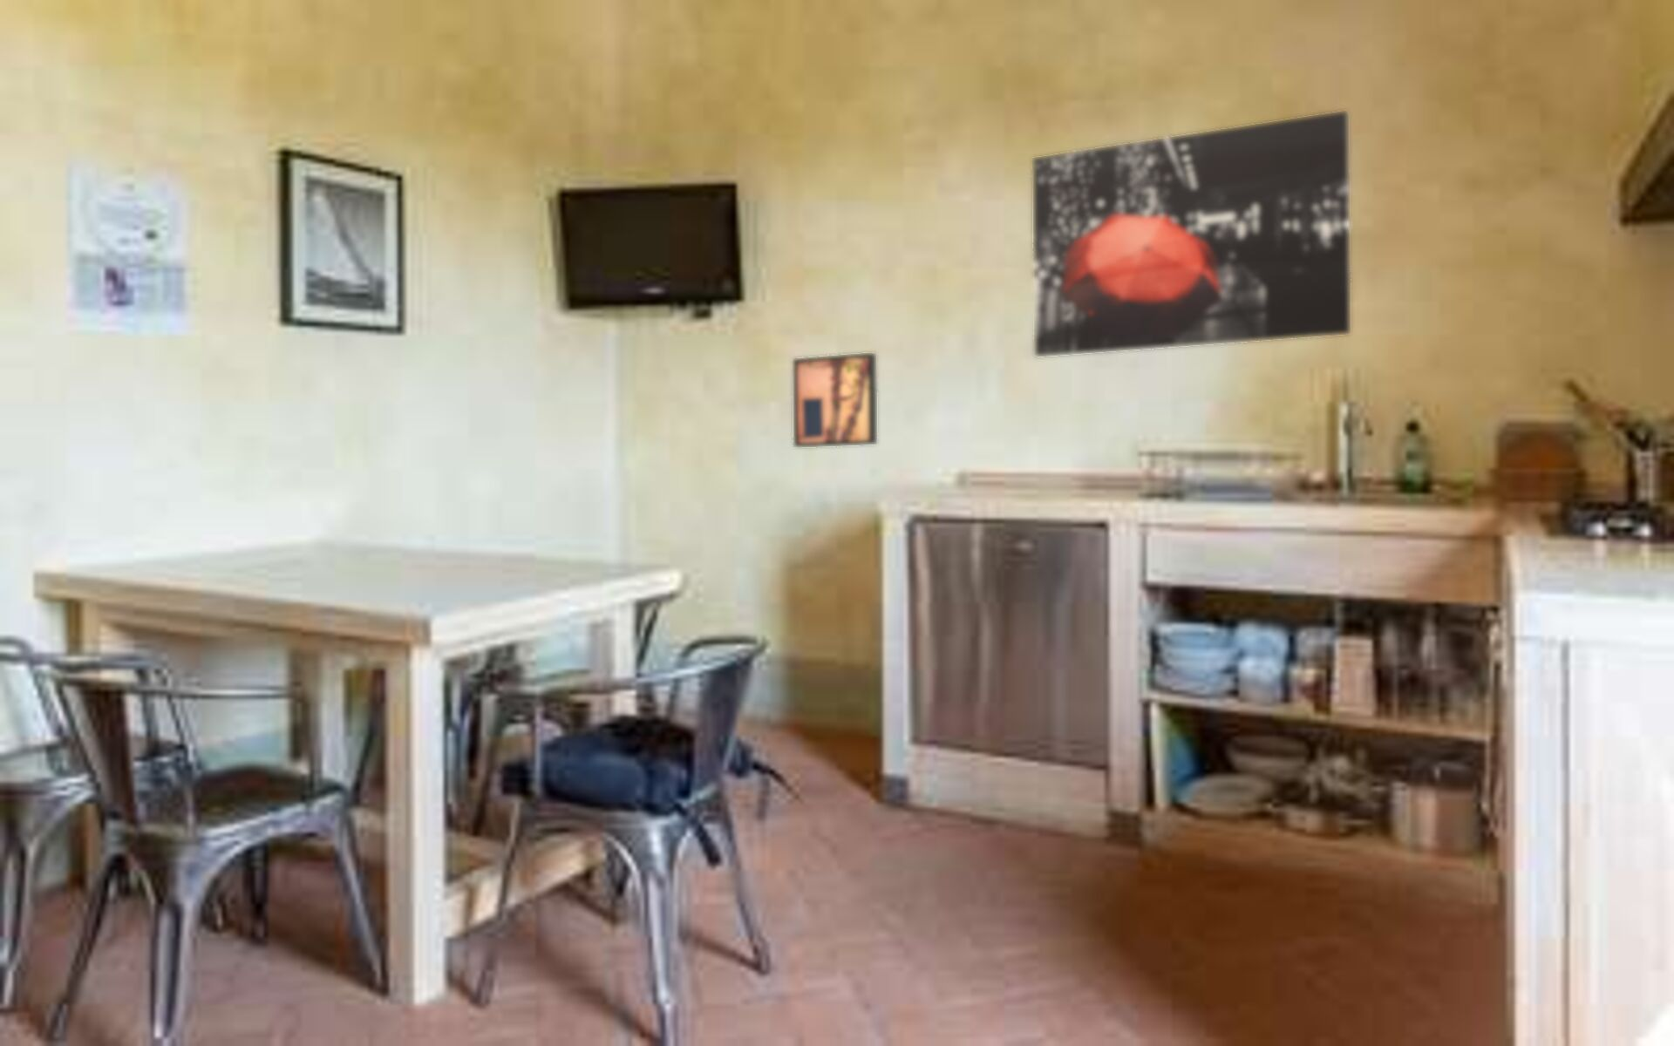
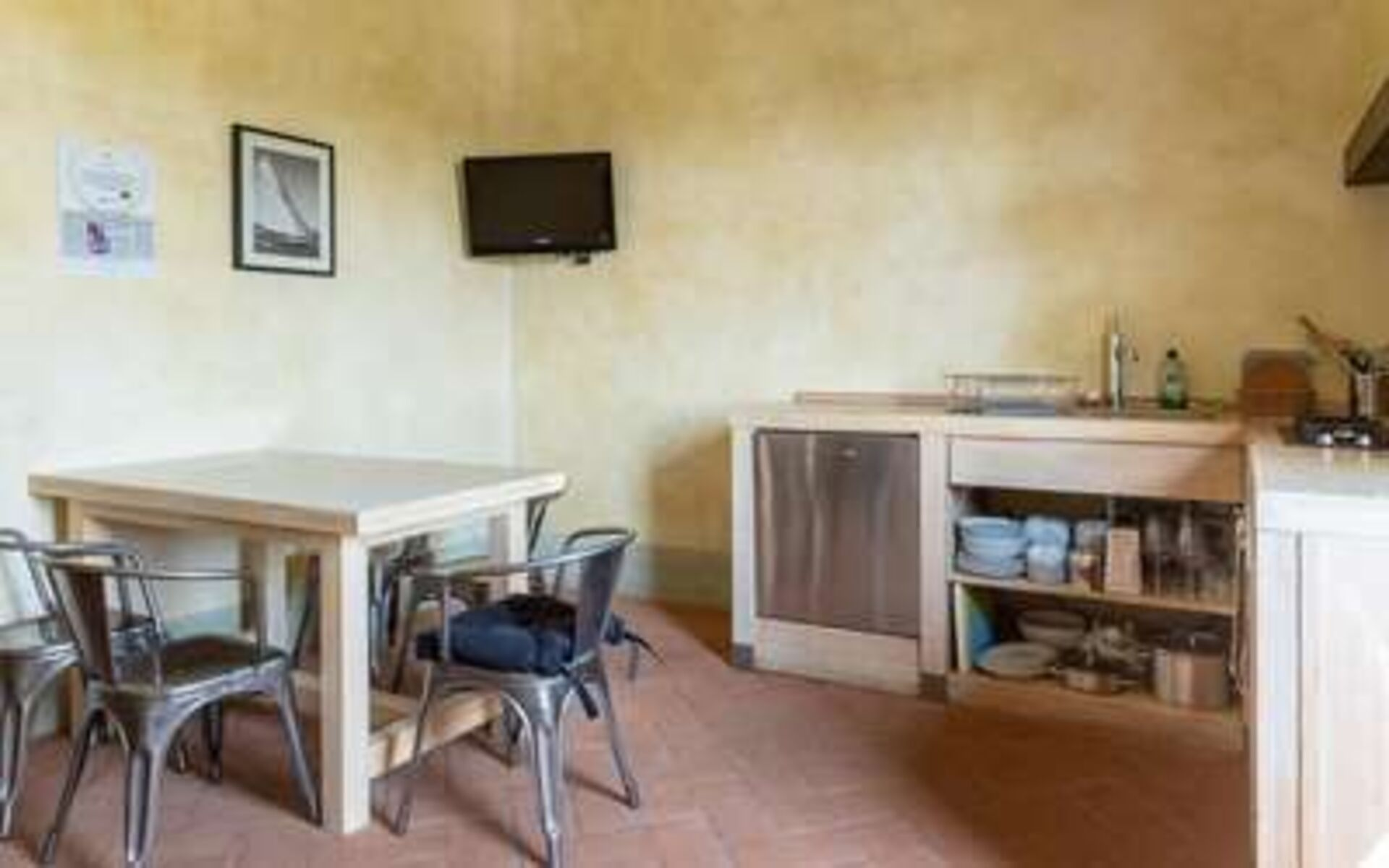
- wall art [792,352,879,448]
- wall art [1032,110,1351,358]
